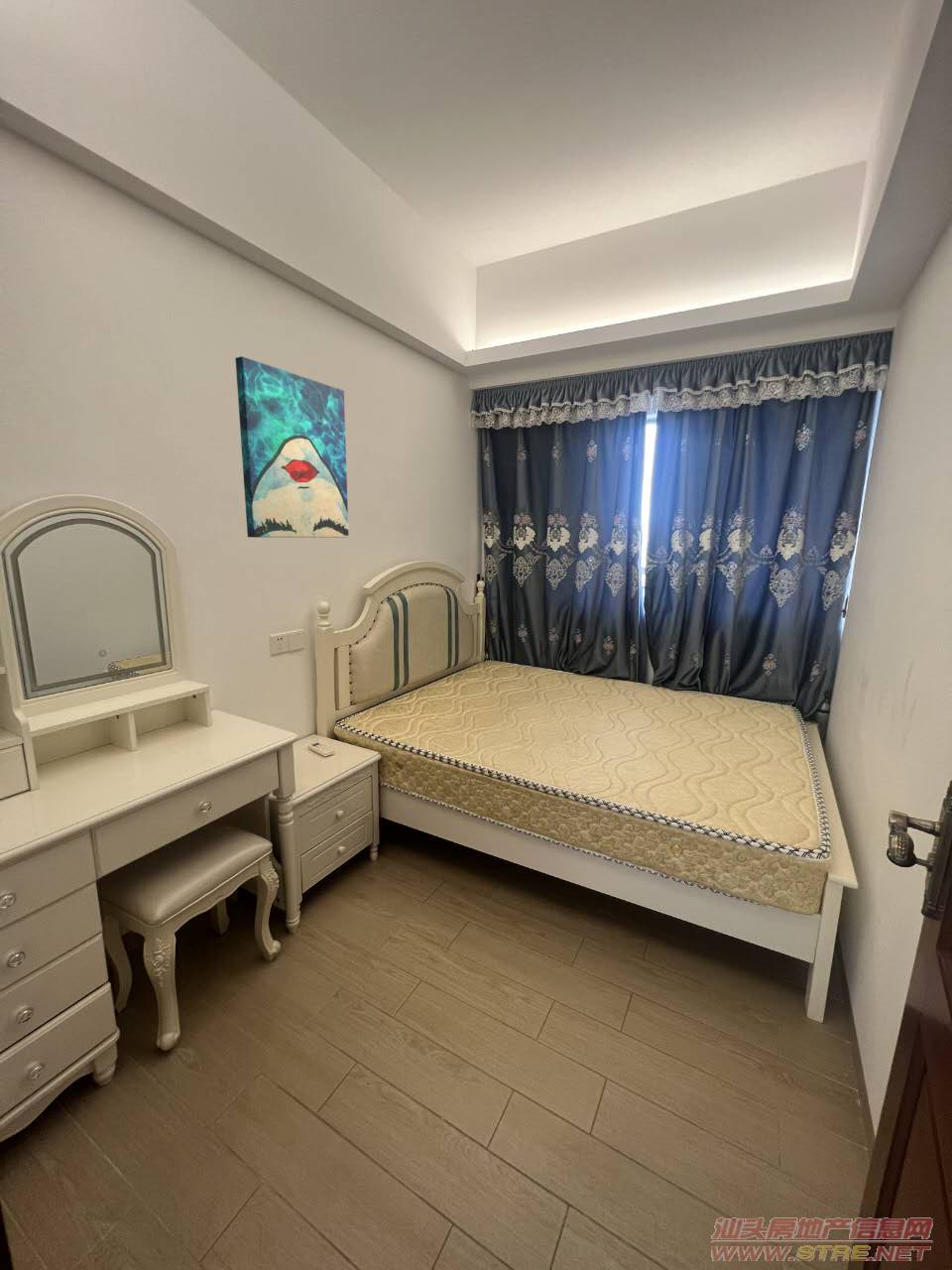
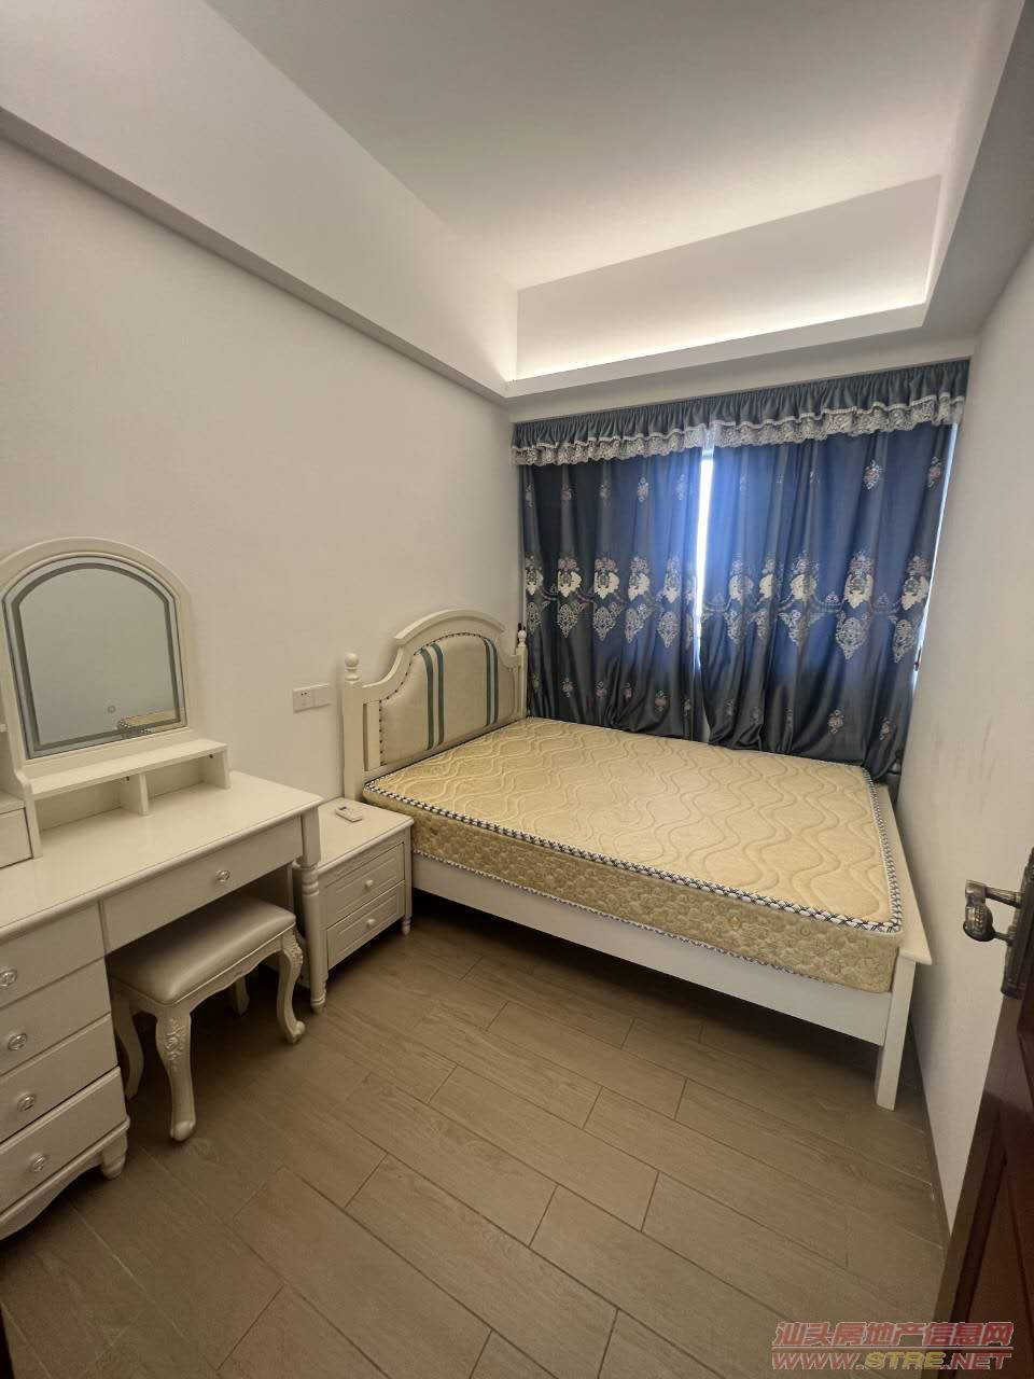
- wall art [234,355,350,539]
